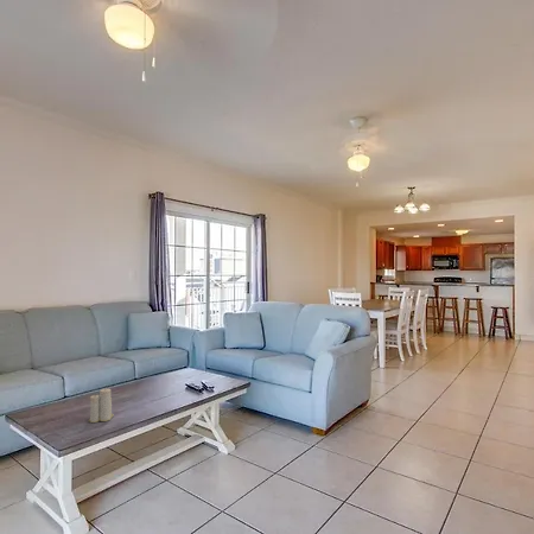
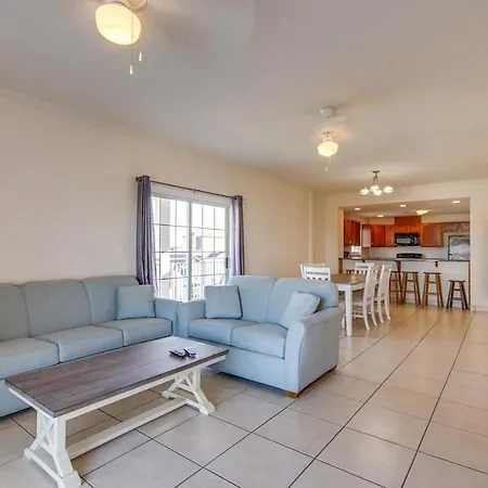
- candle [88,388,115,424]
